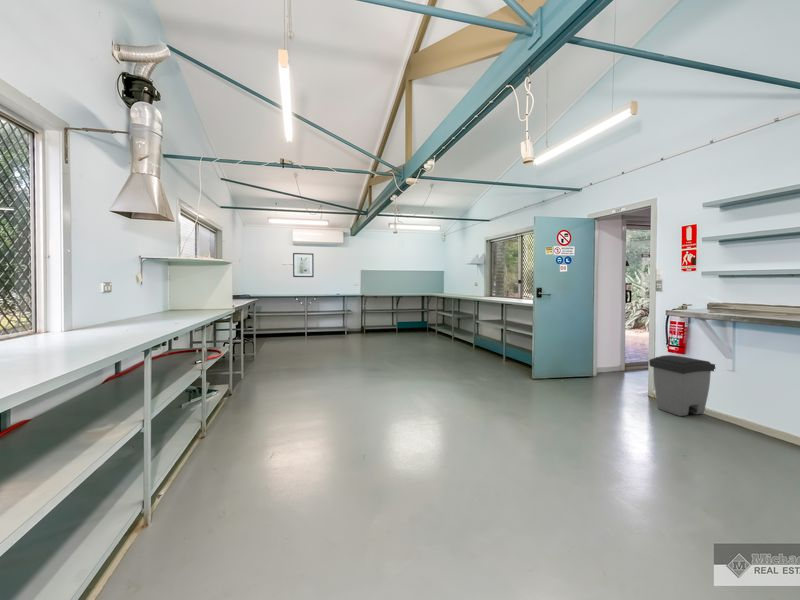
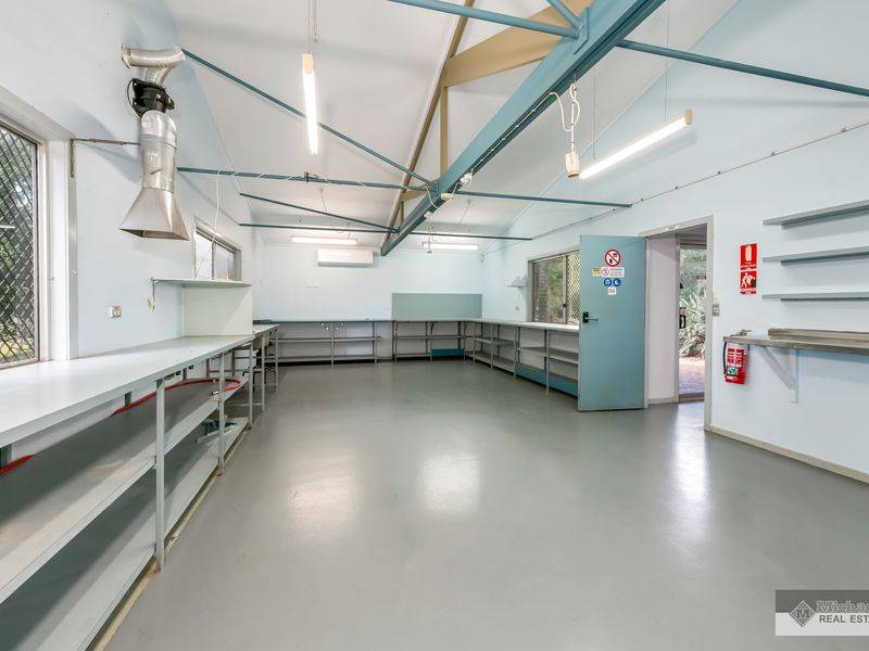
- wall art [292,252,315,278]
- trash can [648,354,716,417]
